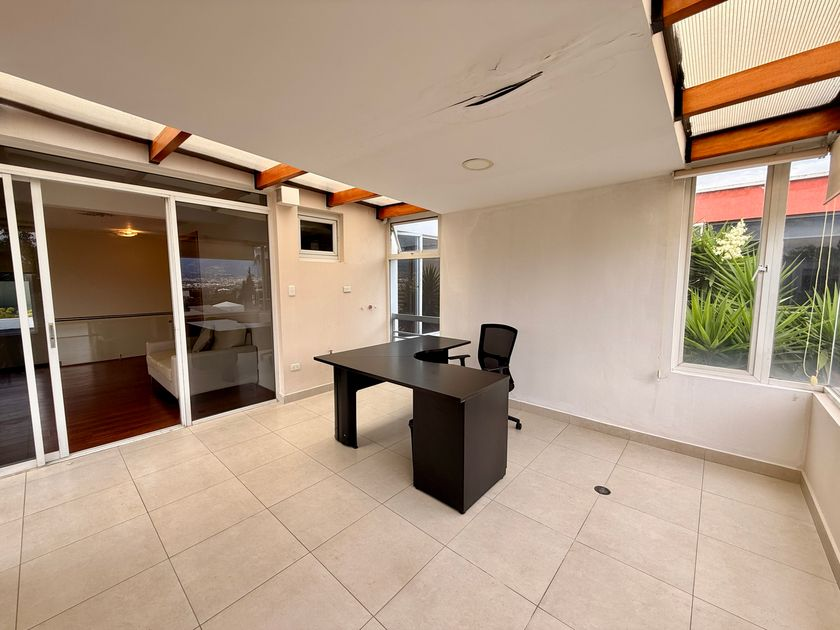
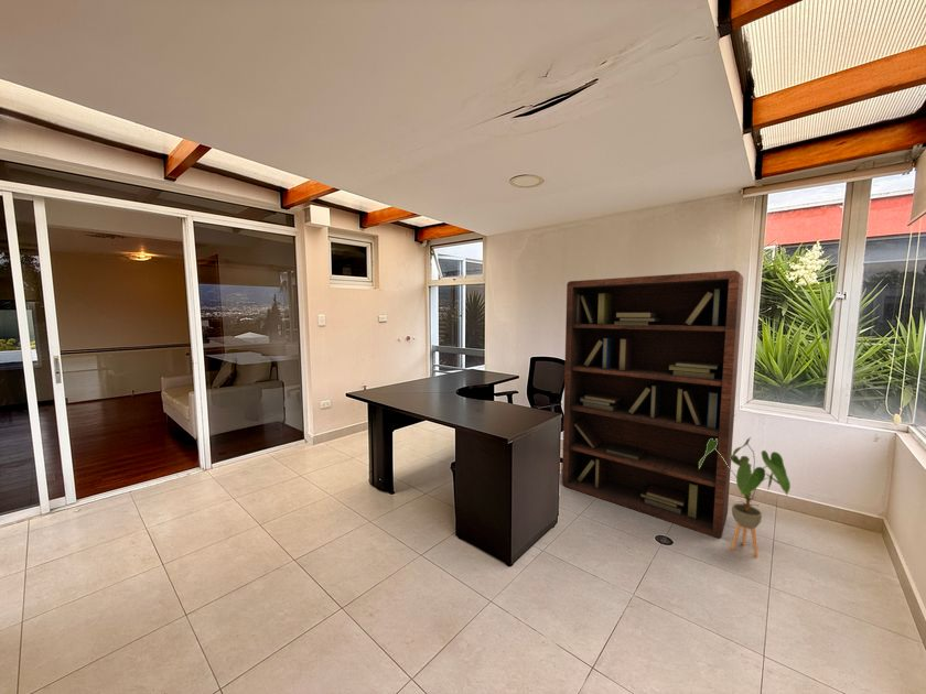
+ house plant [699,436,792,559]
+ bookcase [561,270,744,539]
